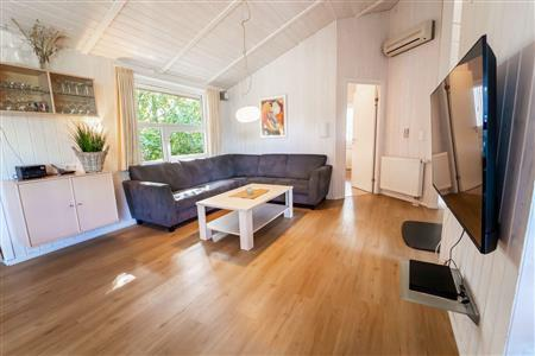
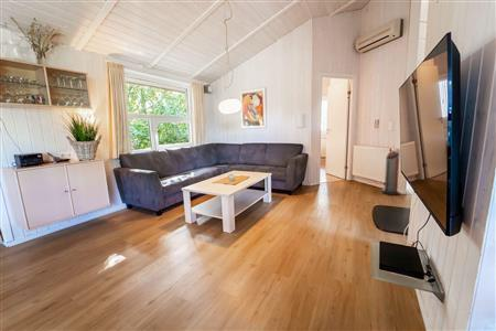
+ air purifier [381,151,401,196]
